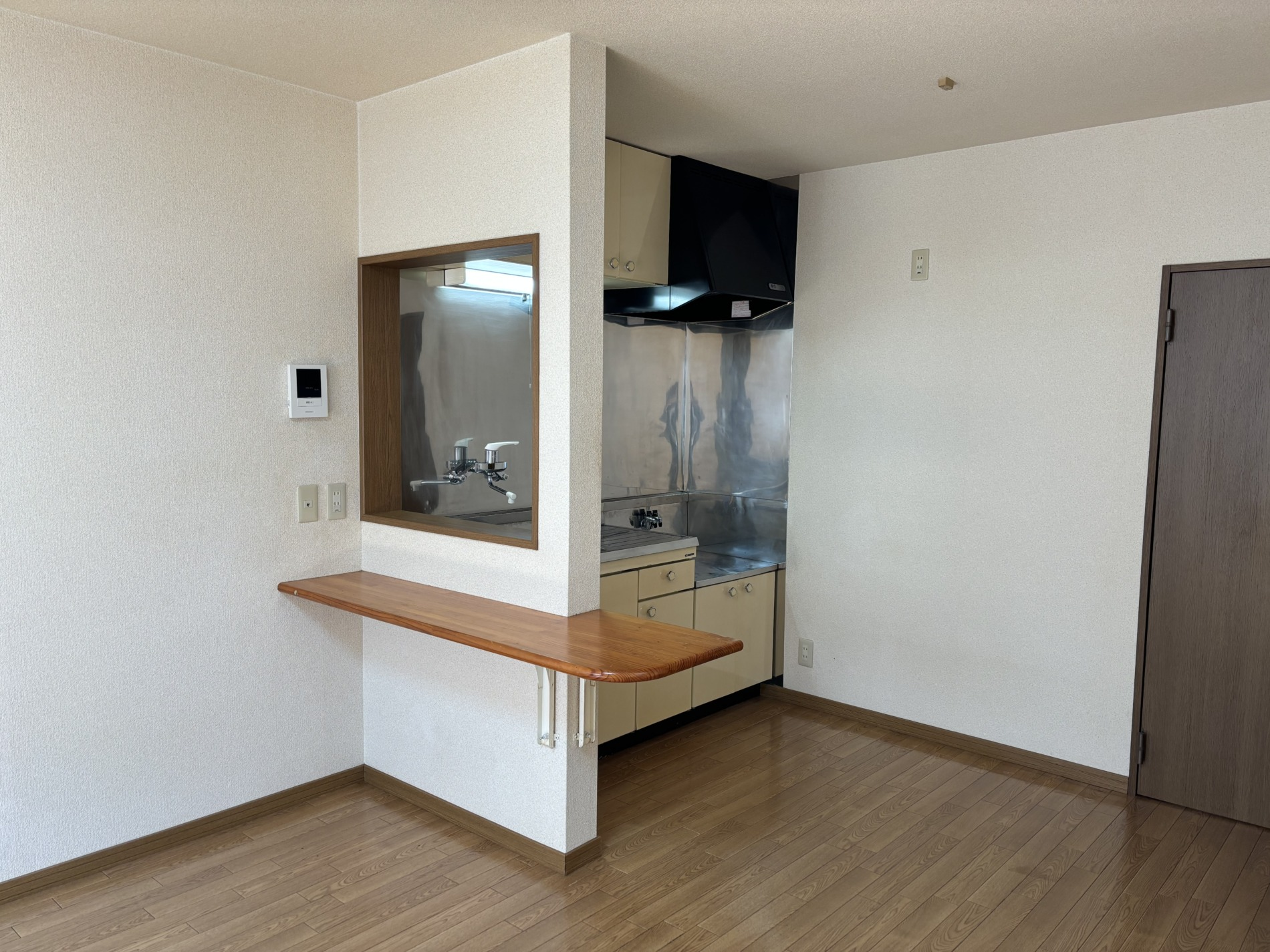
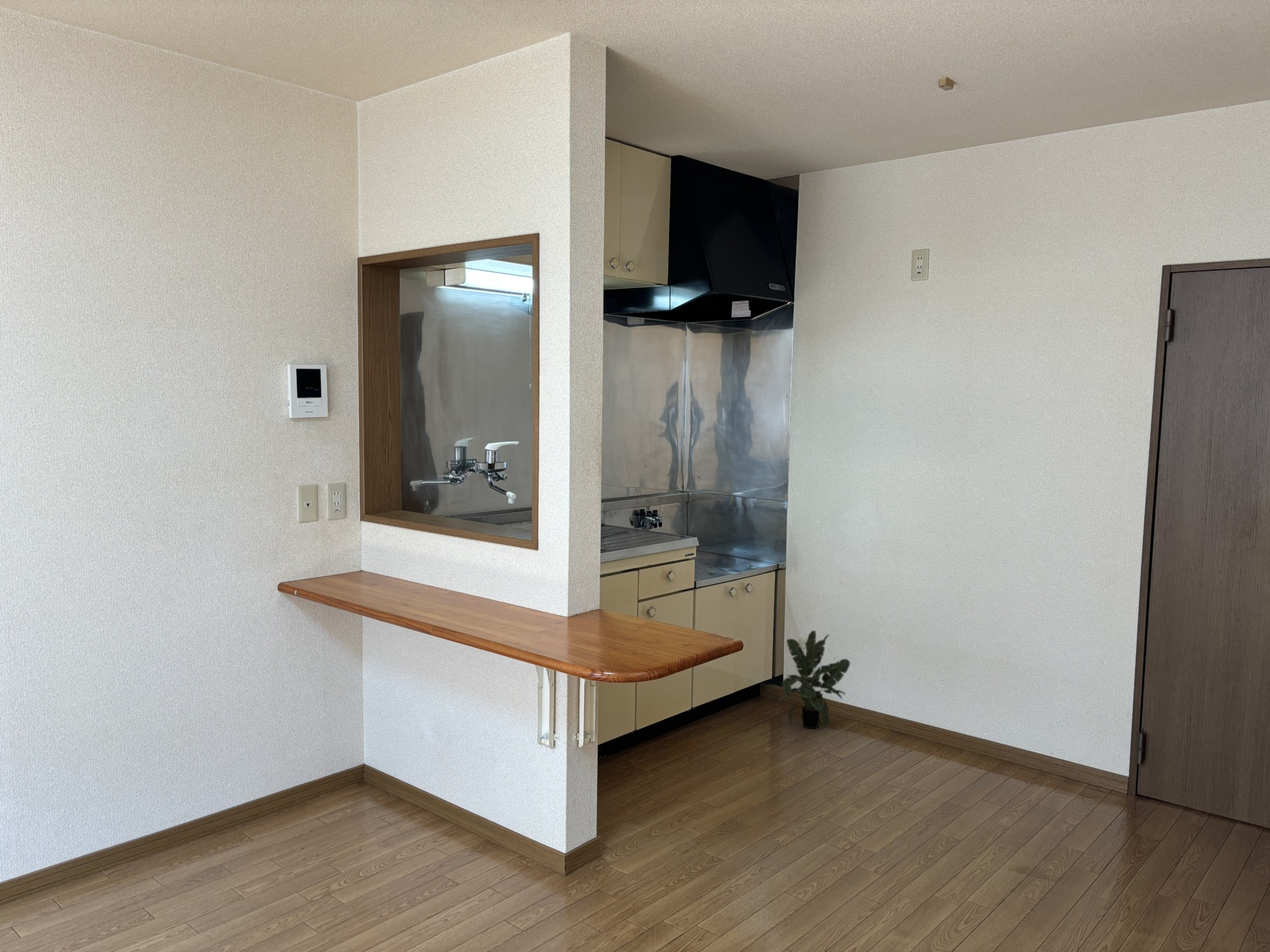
+ potted plant [773,630,851,730]
